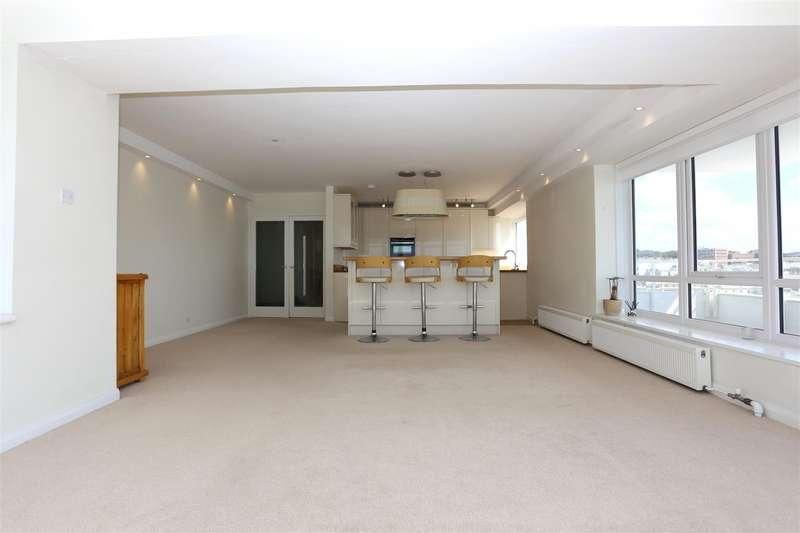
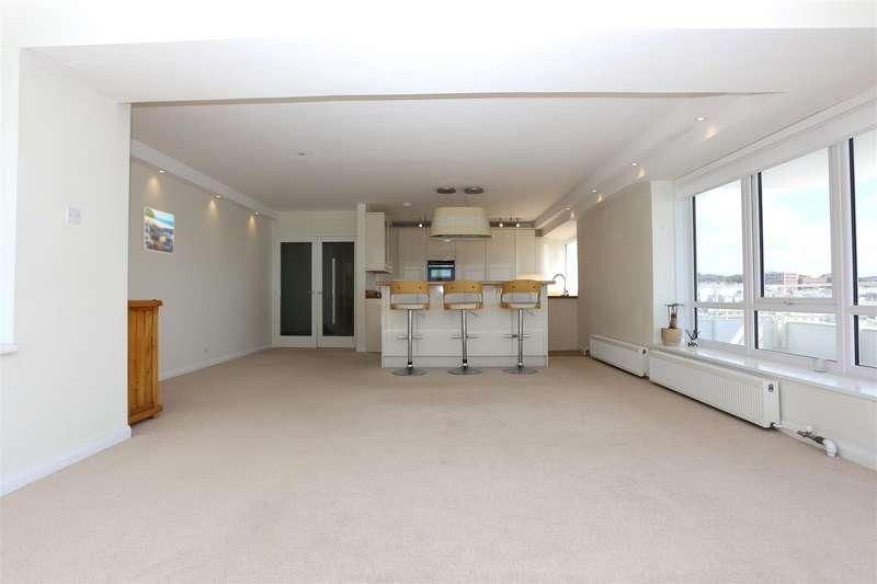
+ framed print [141,206,175,255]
